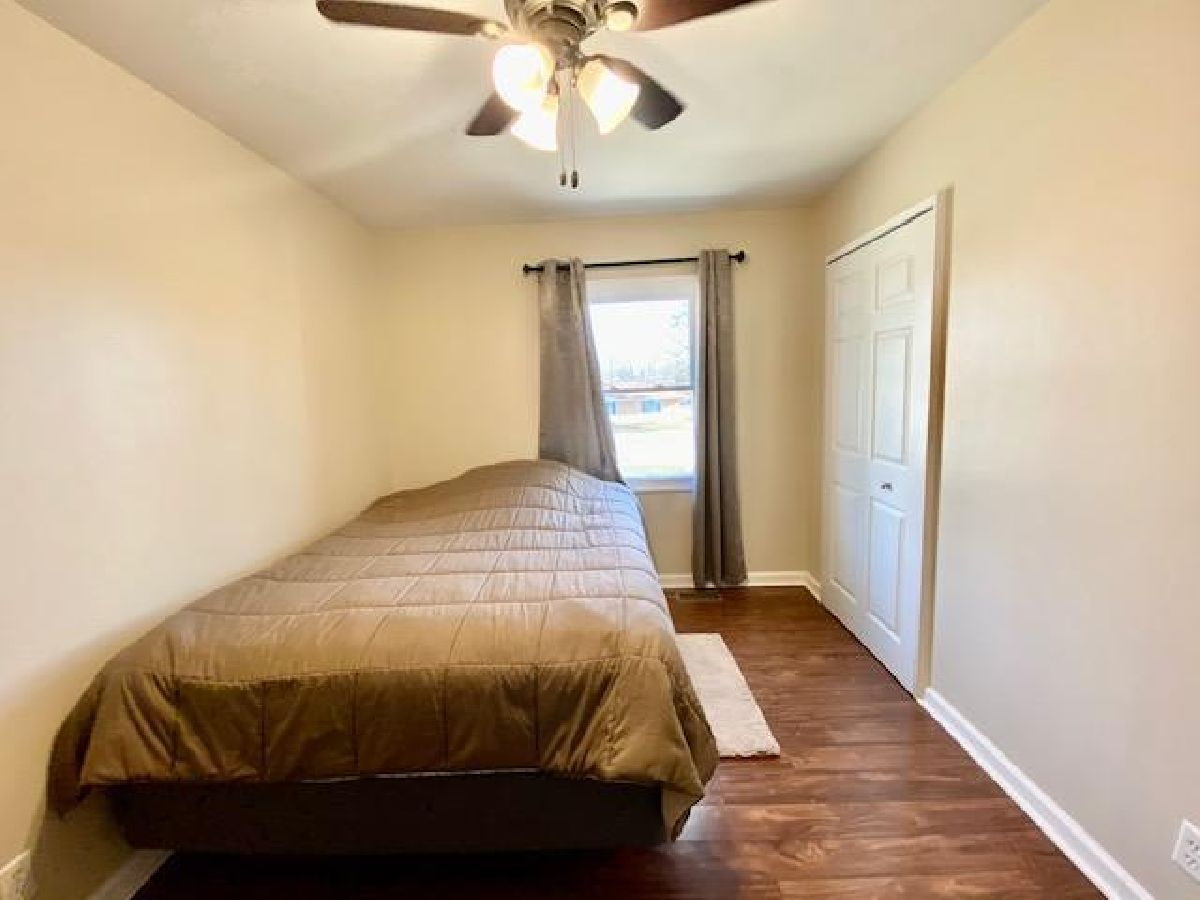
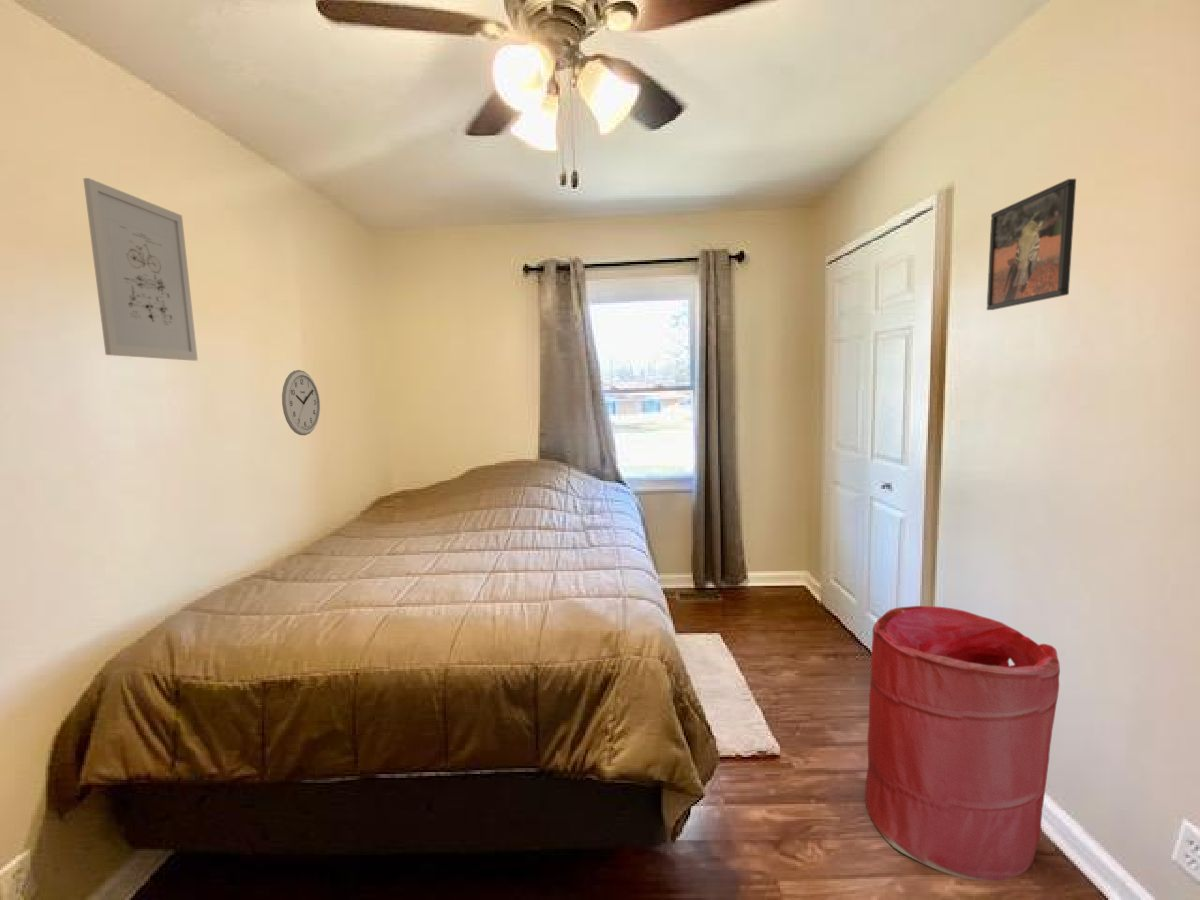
+ wall clock [281,369,321,436]
+ wall art [82,177,199,362]
+ laundry hamper [864,605,1061,882]
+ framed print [986,178,1077,311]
